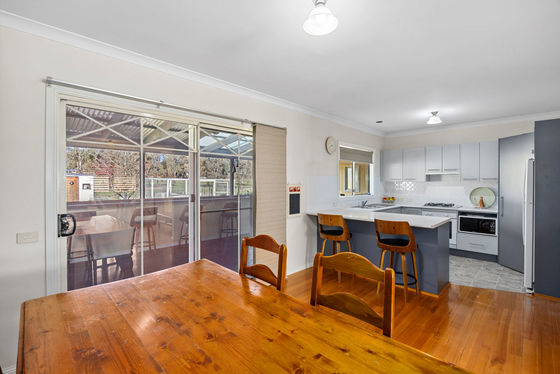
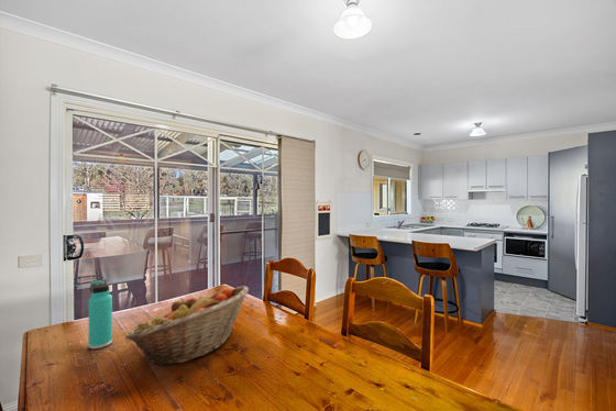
+ thermos bottle [88,278,113,349]
+ fruit basket [123,285,250,367]
